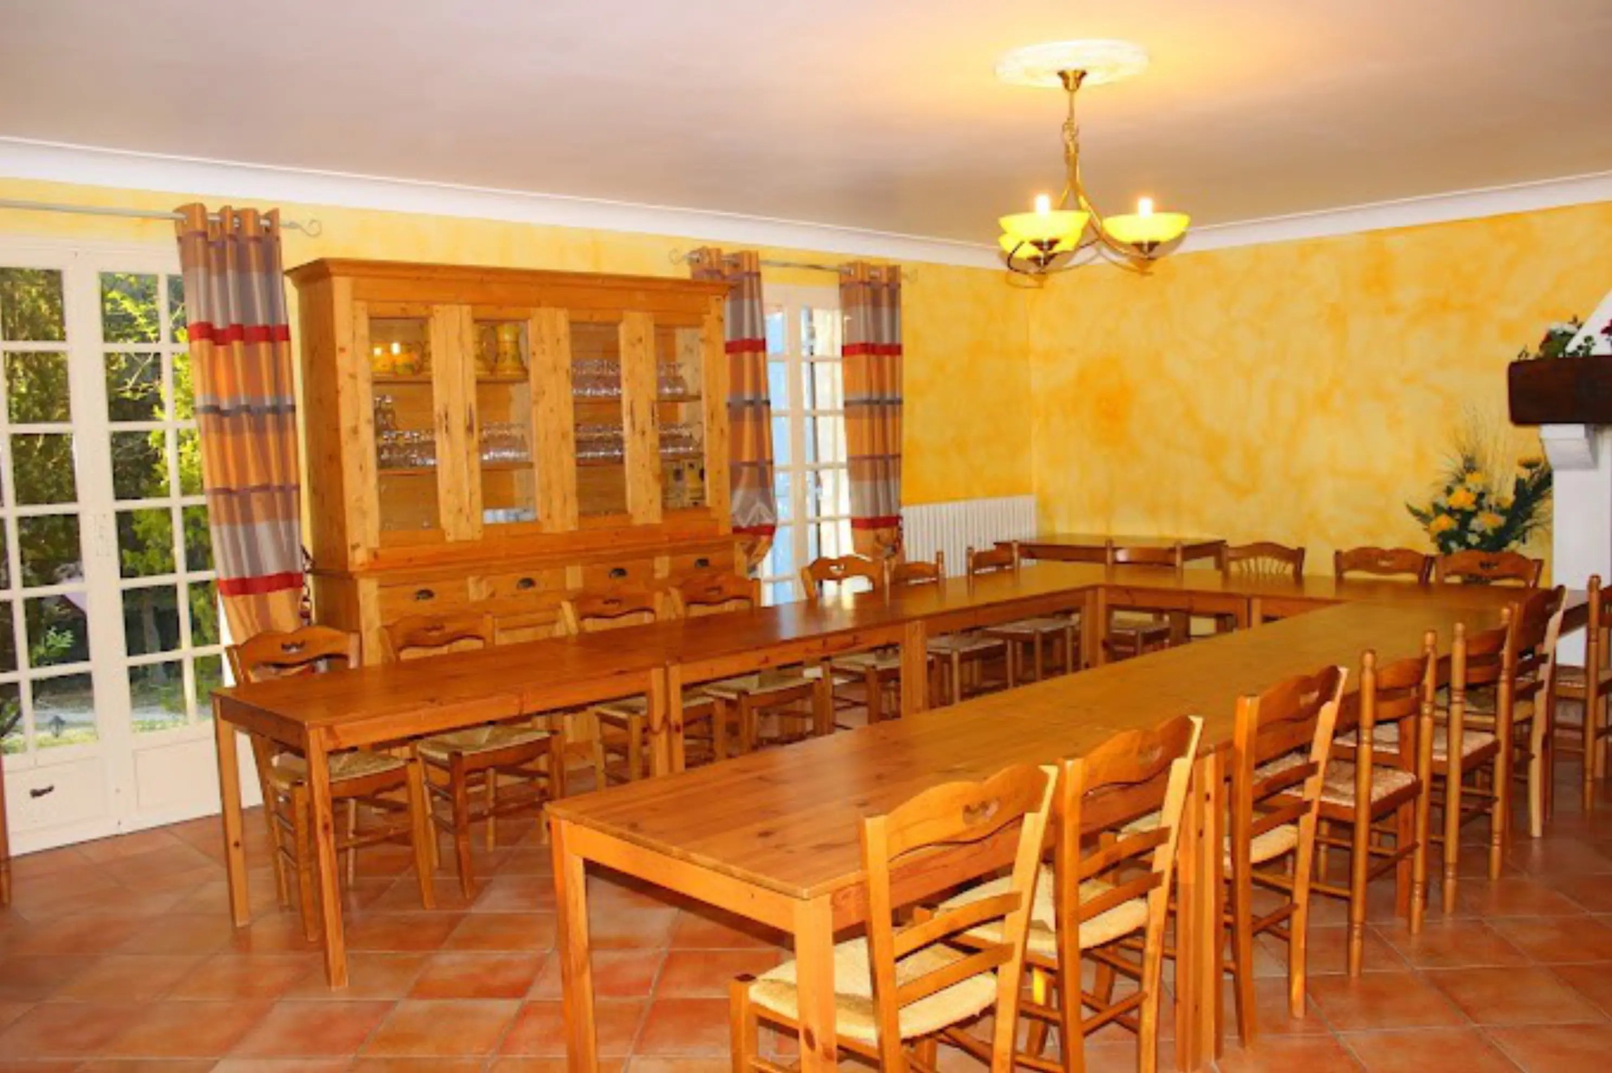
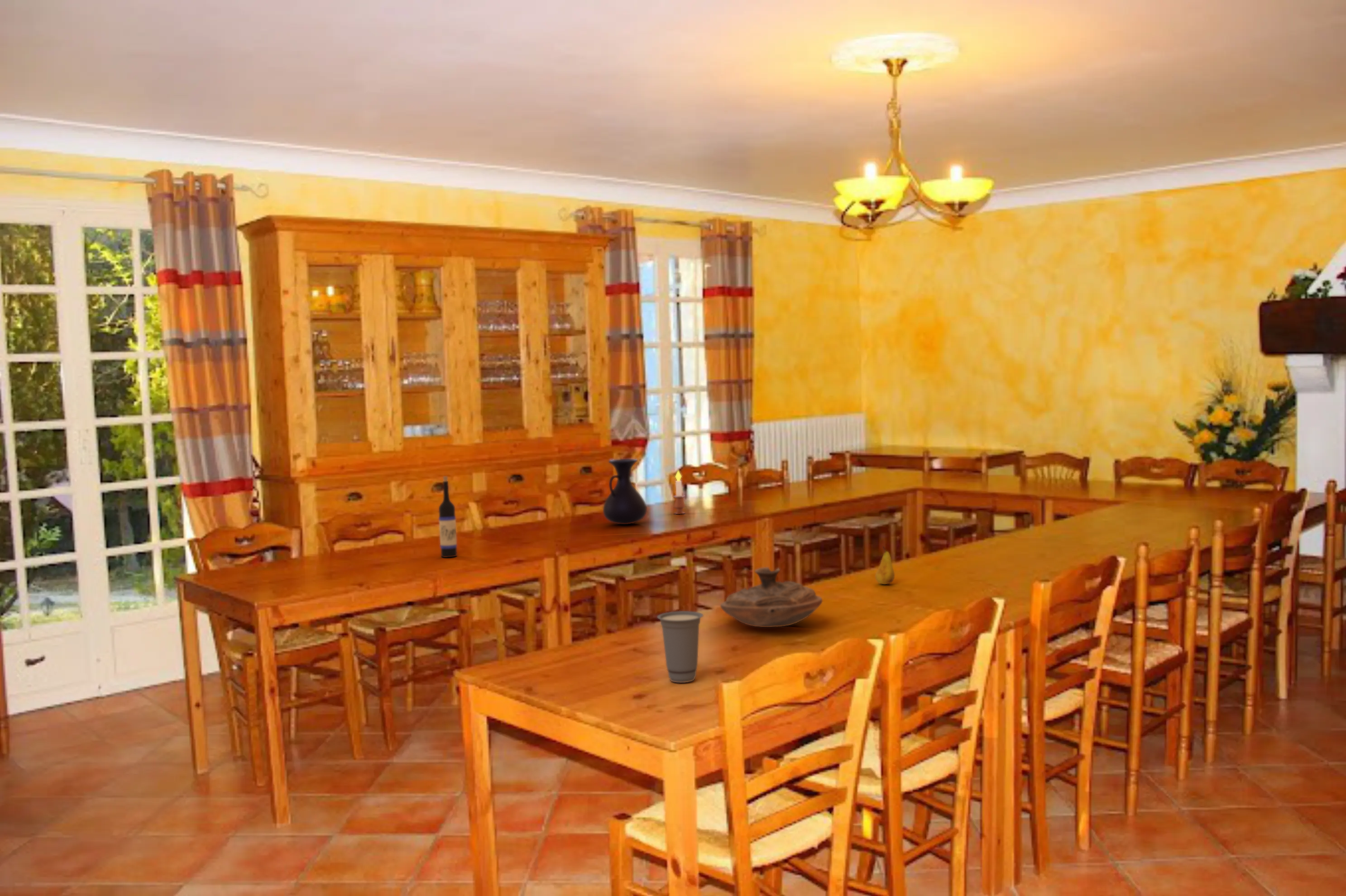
+ fruit [875,546,895,585]
+ decorative bowl [720,567,823,628]
+ wine bottle [438,476,458,558]
+ vase [603,458,647,525]
+ cup [656,610,704,683]
+ candle [673,470,686,515]
